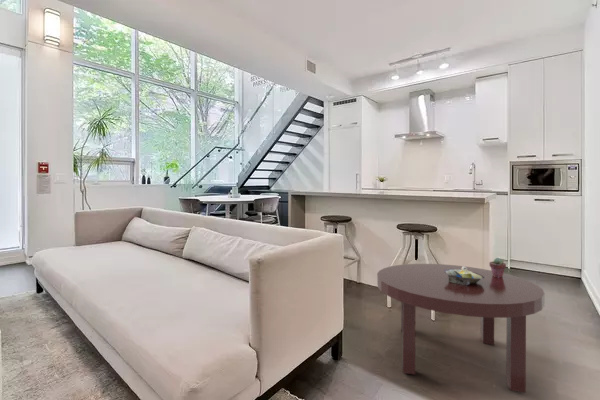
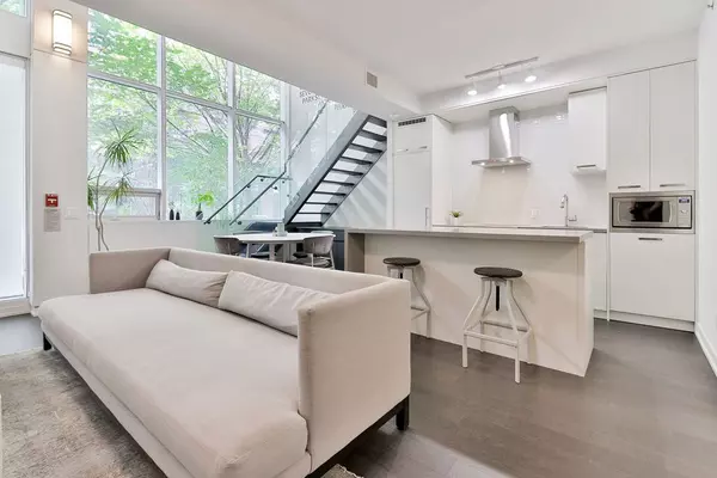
- potted succulent [488,257,507,277]
- coffee table [376,263,546,394]
- decorative bowl [444,265,484,285]
